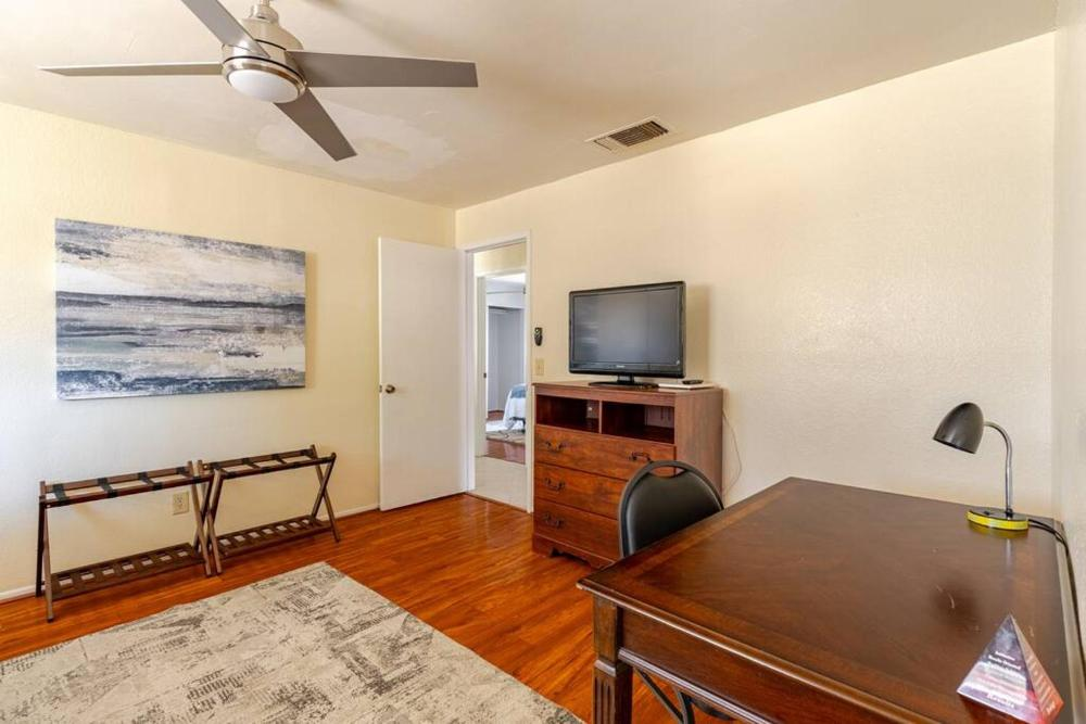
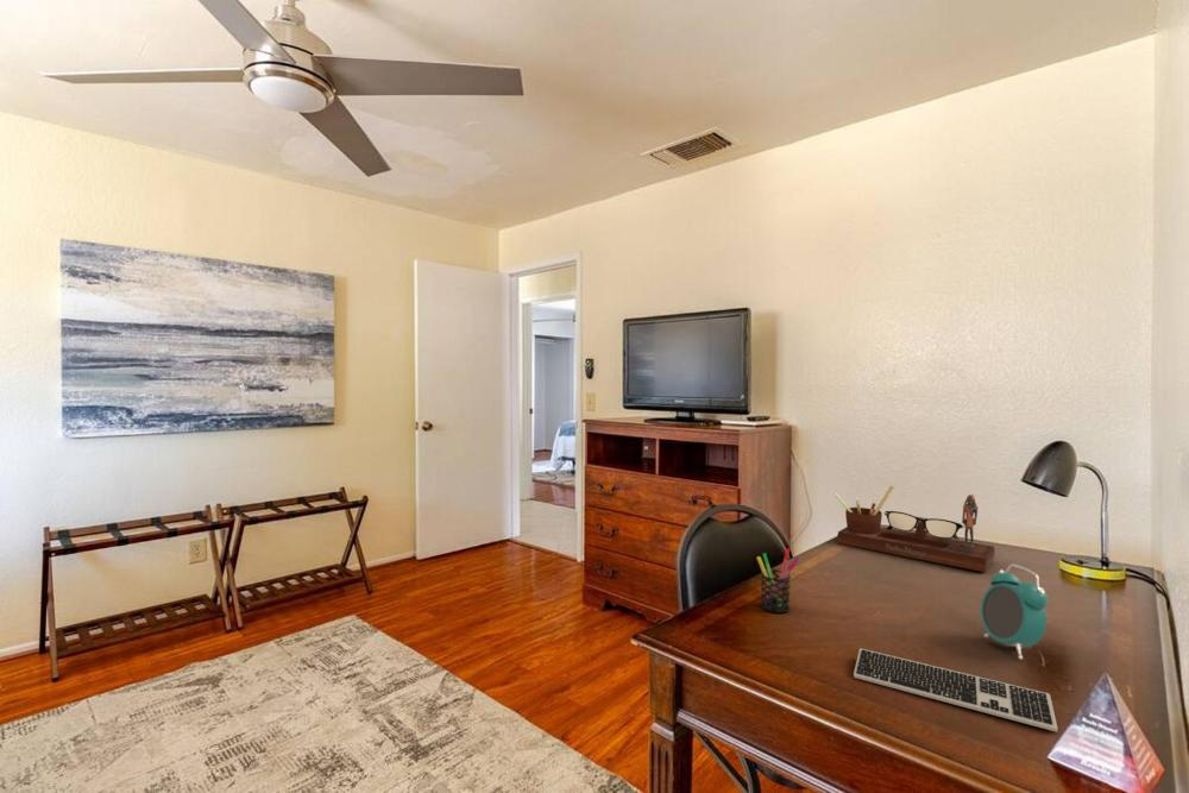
+ desk organizer [832,485,996,573]
+ keyboard [853,647,1059,732]
+ alarm clock [980,564,1049,661]
+ pen holder [756,547,800,613]
